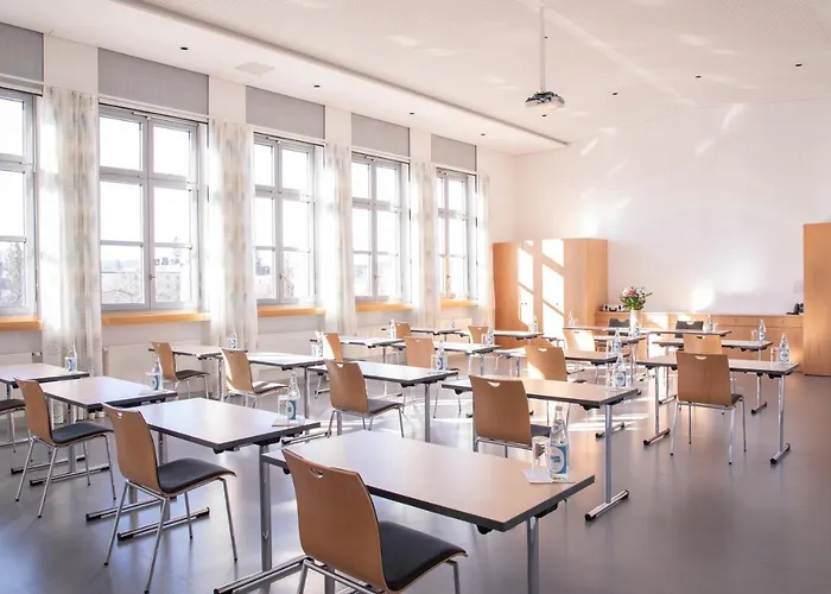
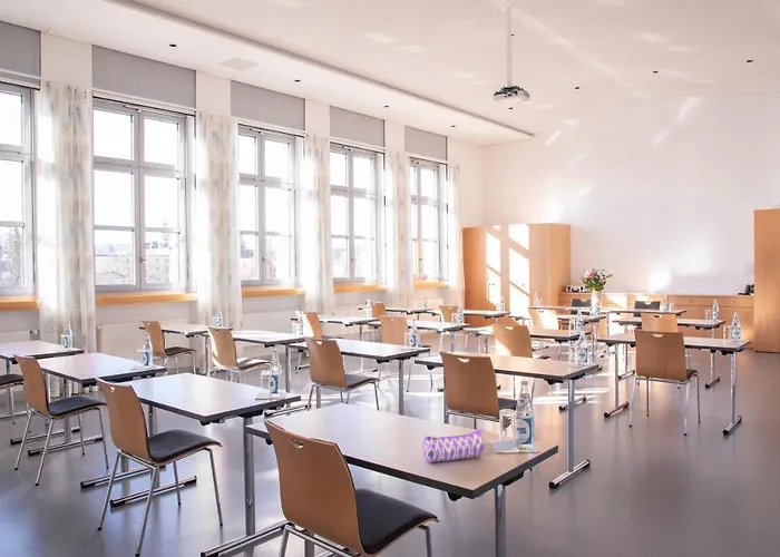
+ pencil case [421,429,485,463]
